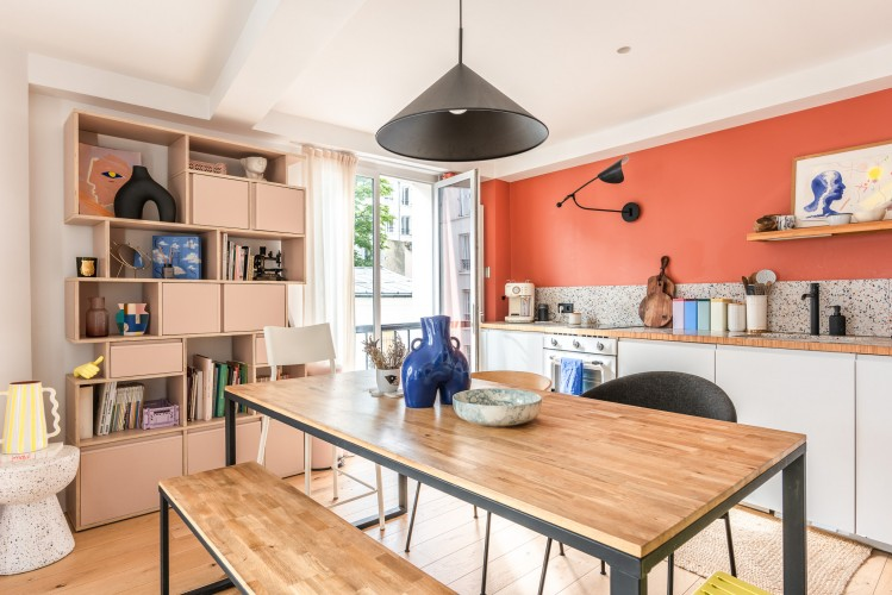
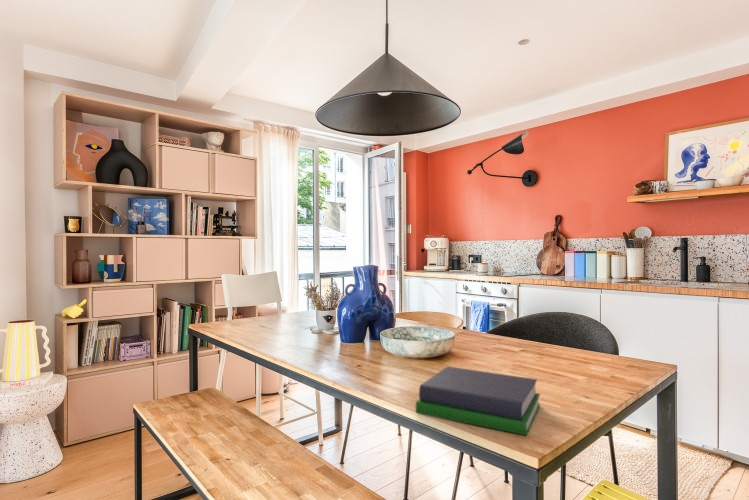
+ book [415,365,541,436]
